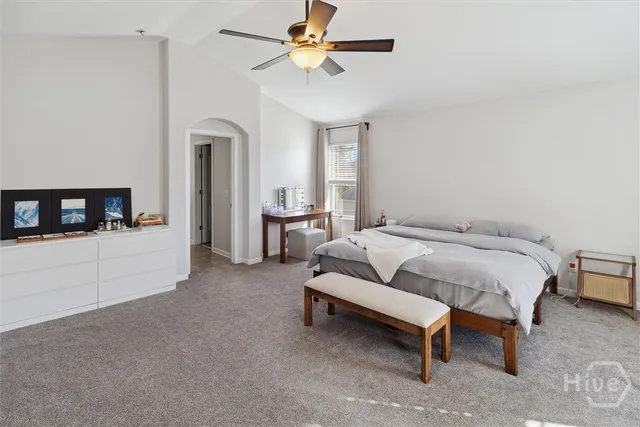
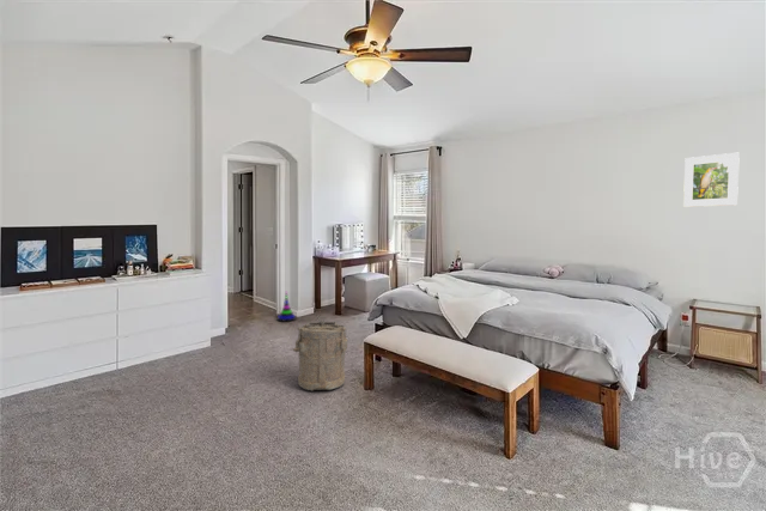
+ stacking toy [275,291,298,323]
+ laundry hamper [288,320,348,393]
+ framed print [682,152,741,208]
